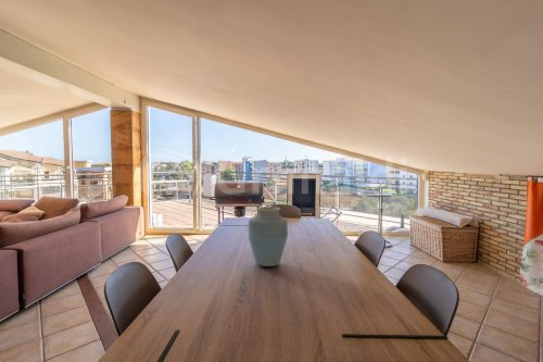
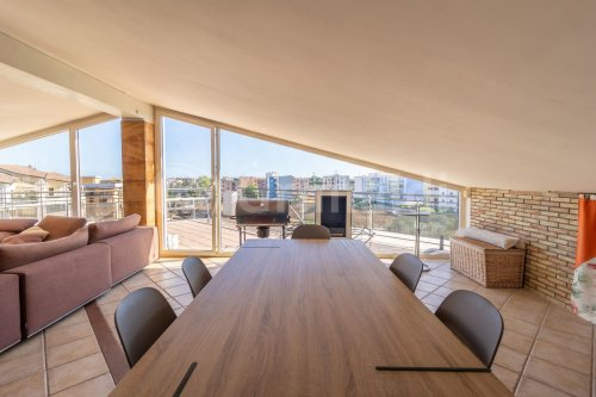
- vase [248,205,289,267]
